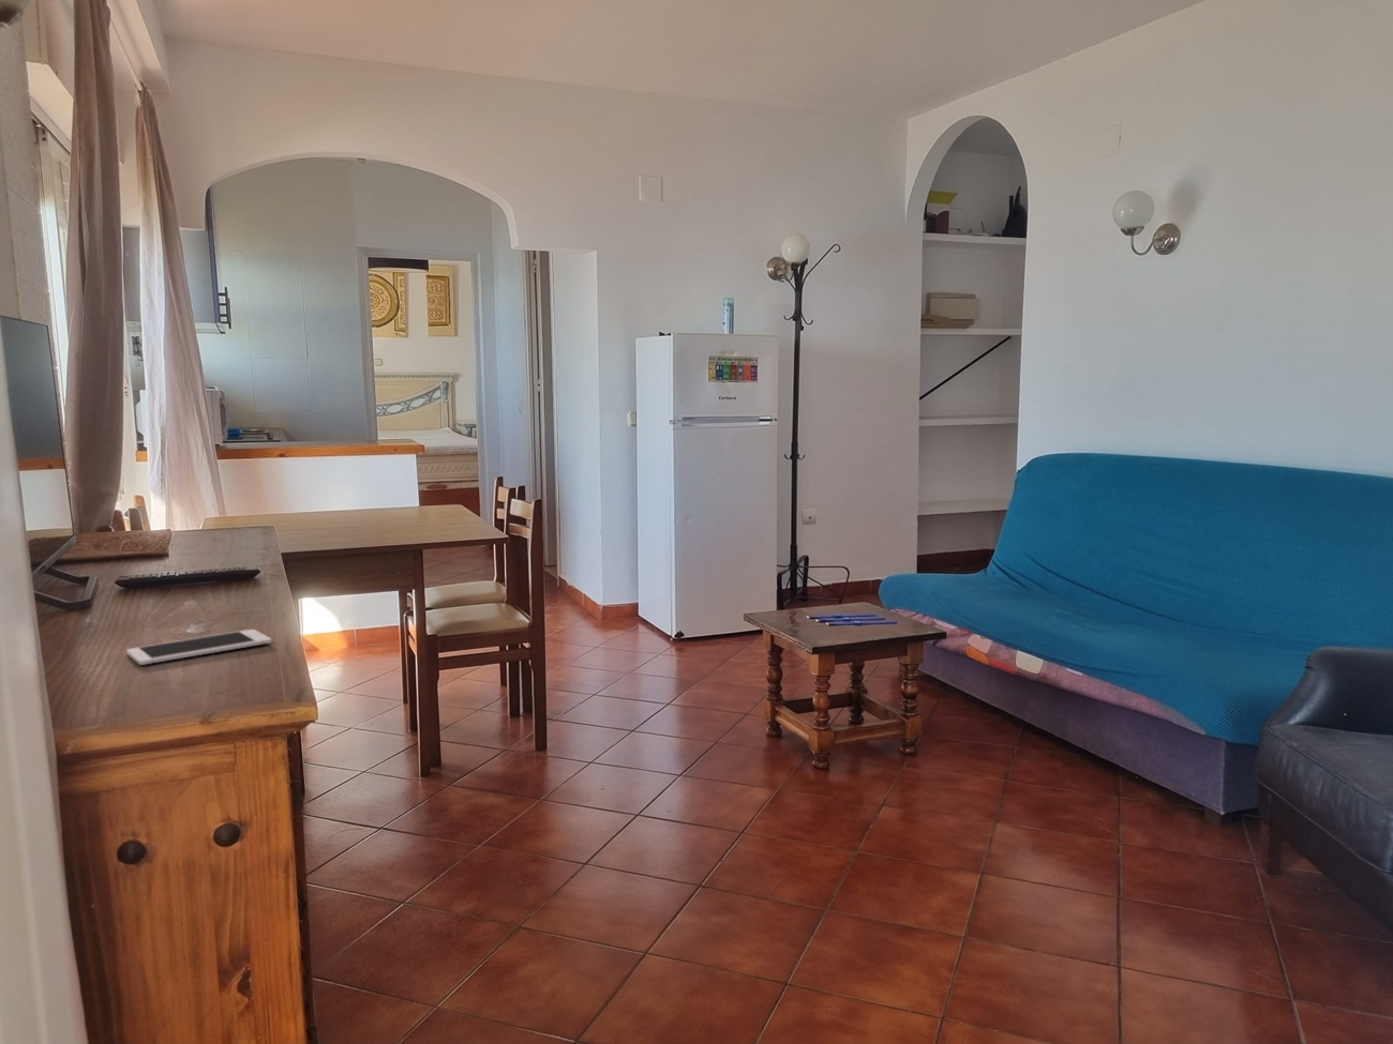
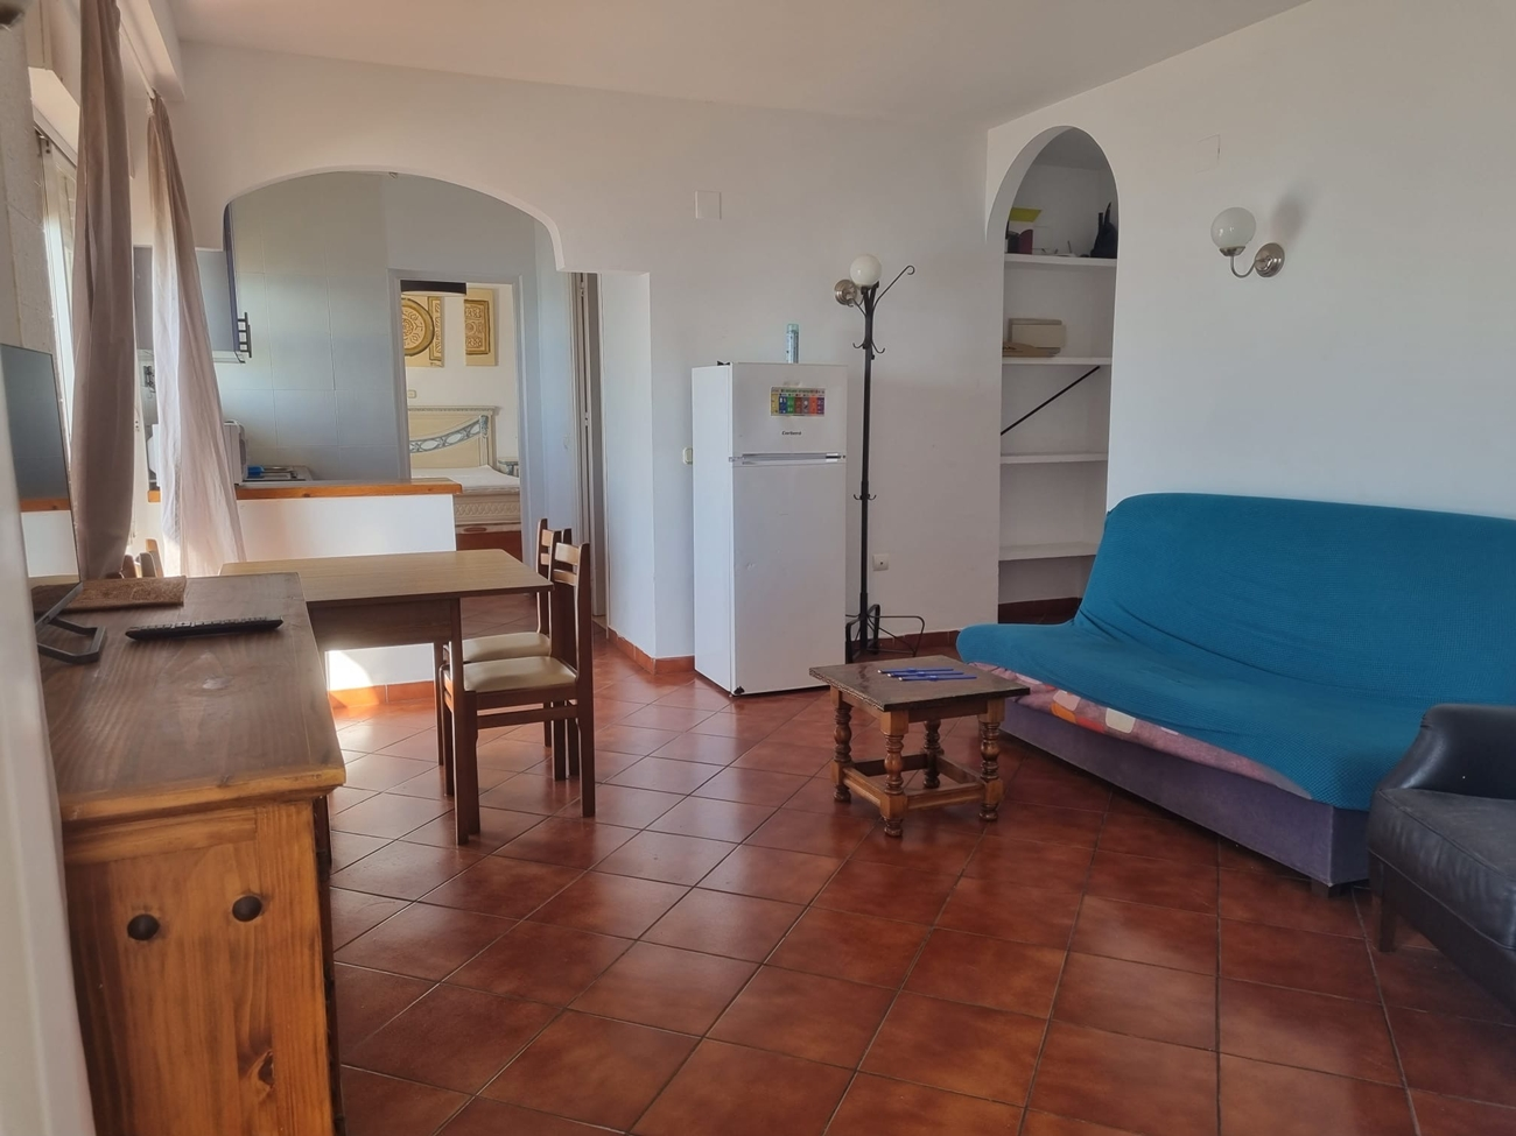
- cell phone [125,628,272,666]
